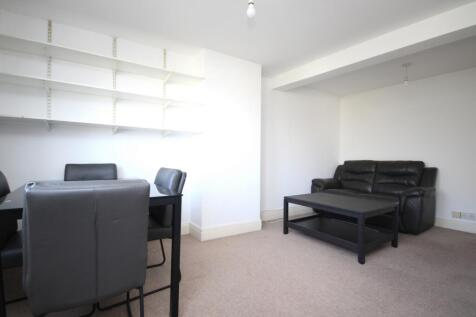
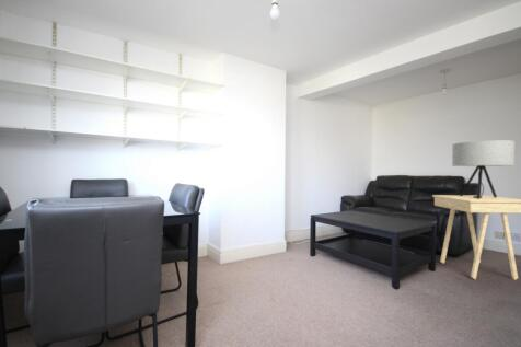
+ table lamp [451,139,516,199]
+ side table [431,194,521,281]
